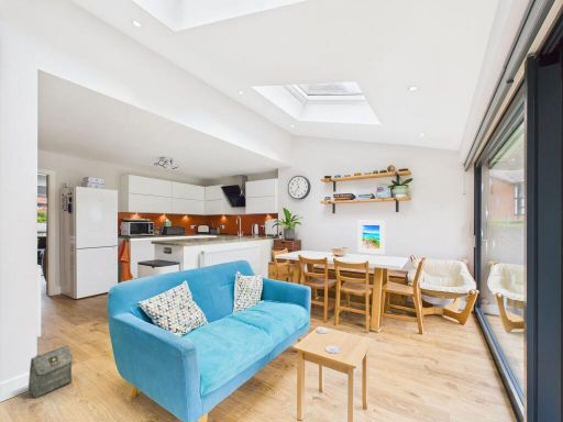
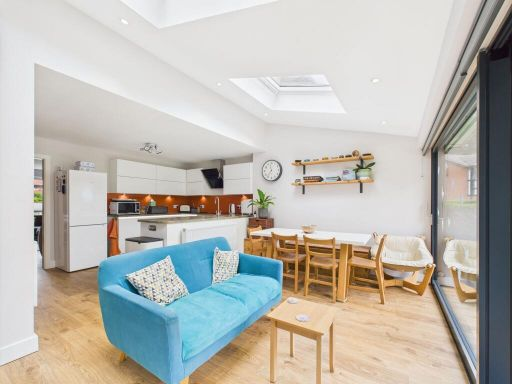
- bag [27,344,74,400]
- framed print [356,219,386,255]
